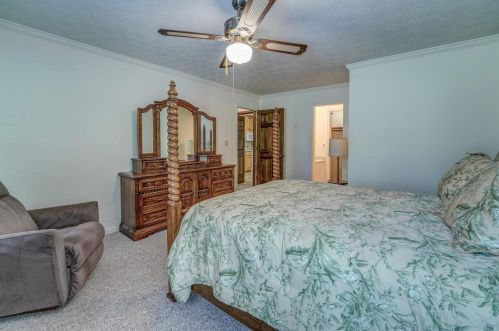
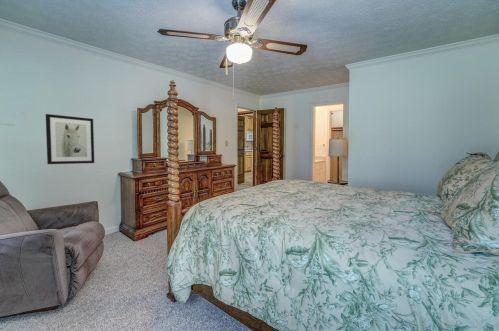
+ wall art [45,113,95,165]
